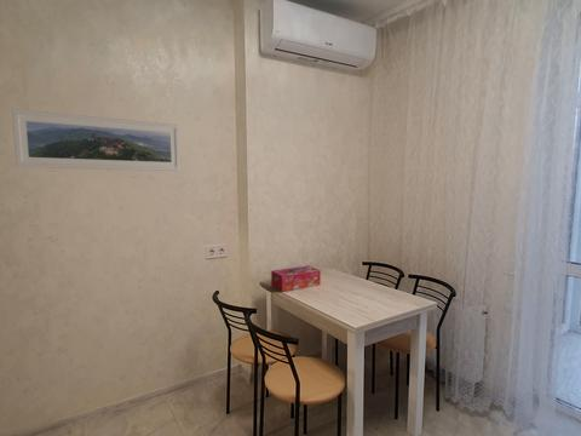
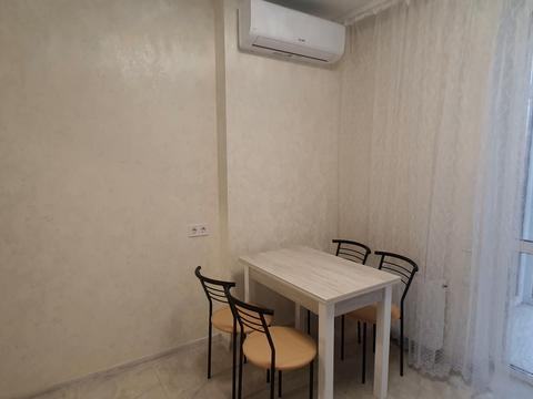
- tissue box [270,264,322,293]
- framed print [11,108,182,172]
